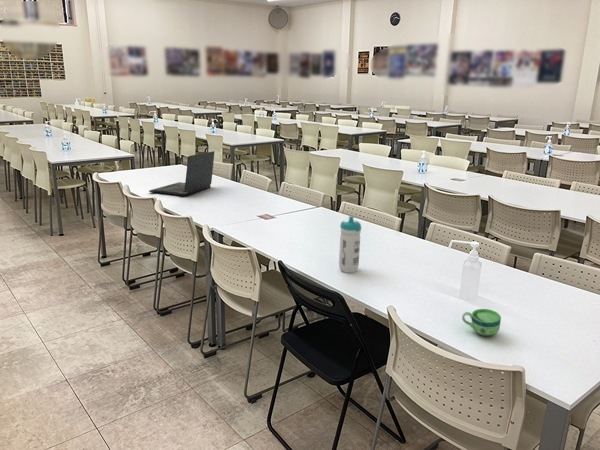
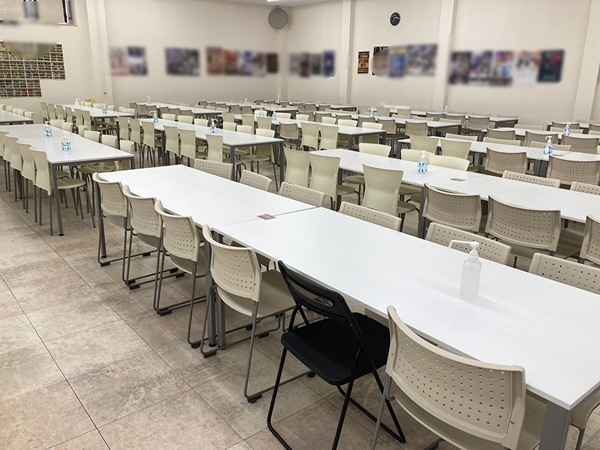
- laptop [148,150,215,196]
- cup [461,308,502,337]
- water bottle [338,215,362,274]
